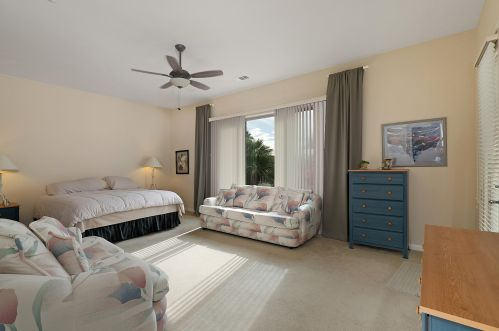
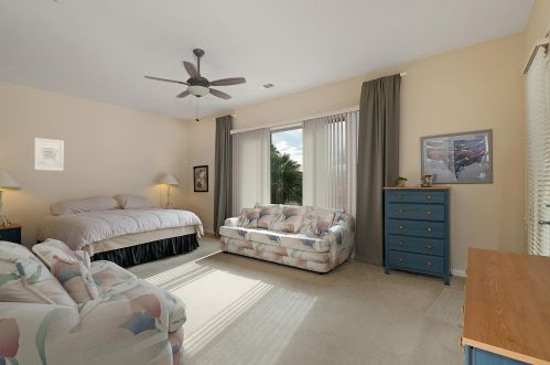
+ wall art [33,137,65,172]
